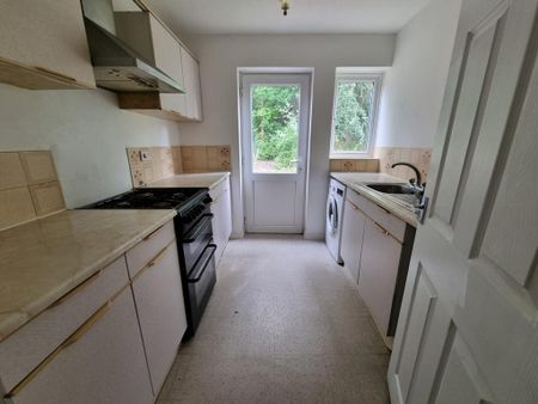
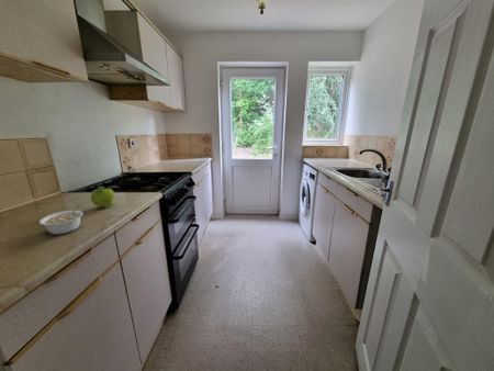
+ fruit [90,186,115,209]
+ legume [38,204,85,236]
